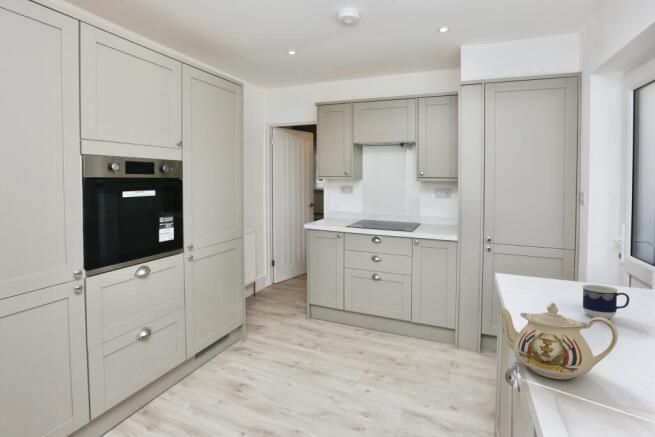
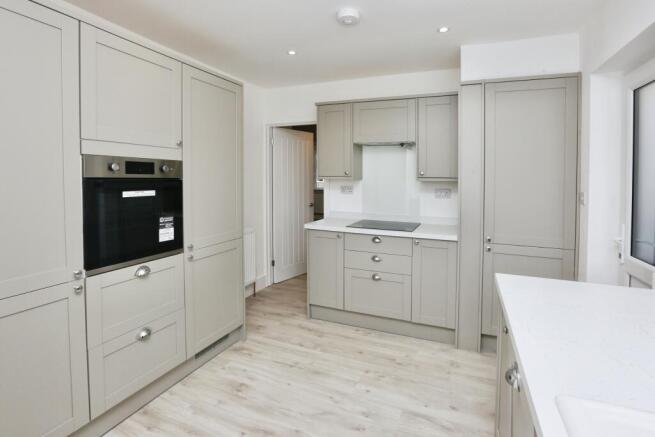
- teapot [497,302,619,380]
- cup [581,284,630,320]
